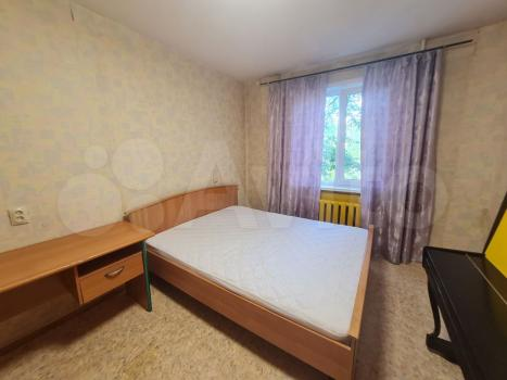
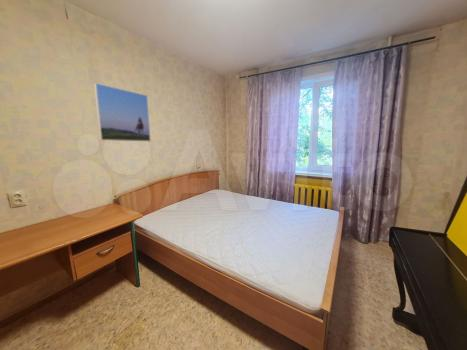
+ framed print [93,82,152,142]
